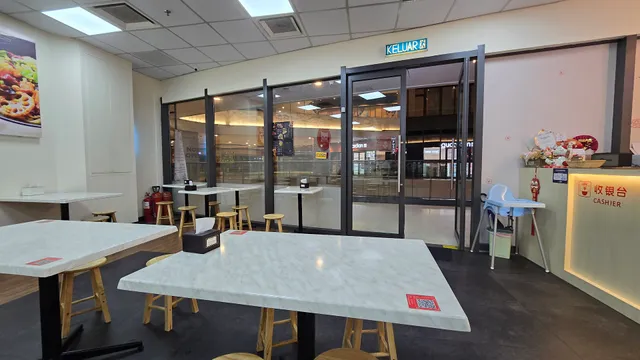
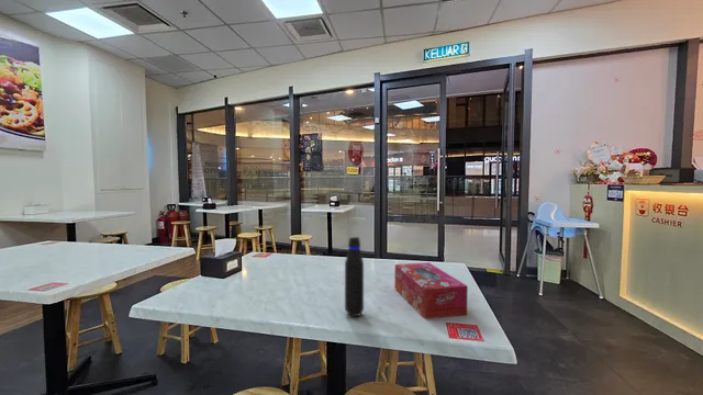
+ tissue box [393,261,469,320]
+ water bottle [344,236,365,318]
